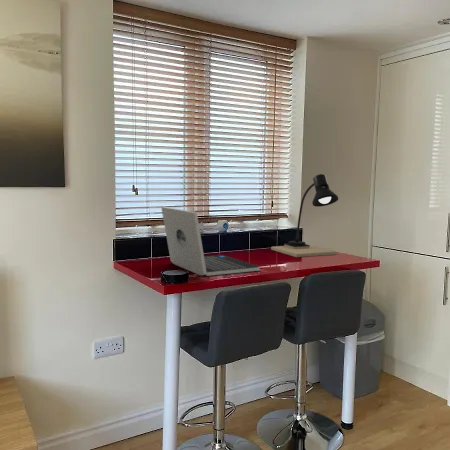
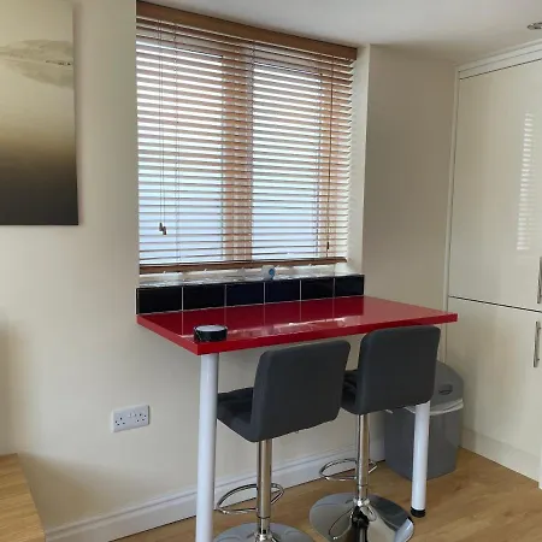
- desk lamp [270,173,339,258]
- laptop [160,206,261,277]
